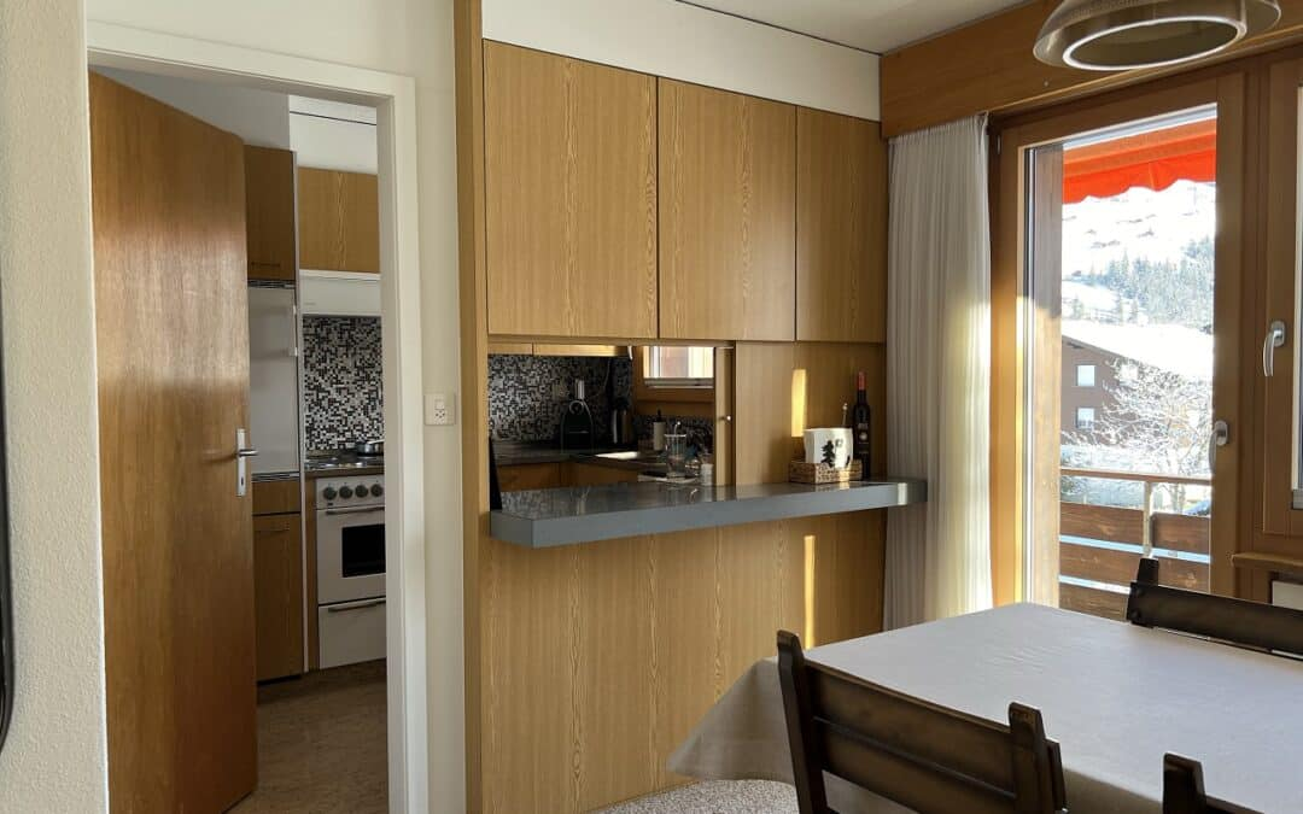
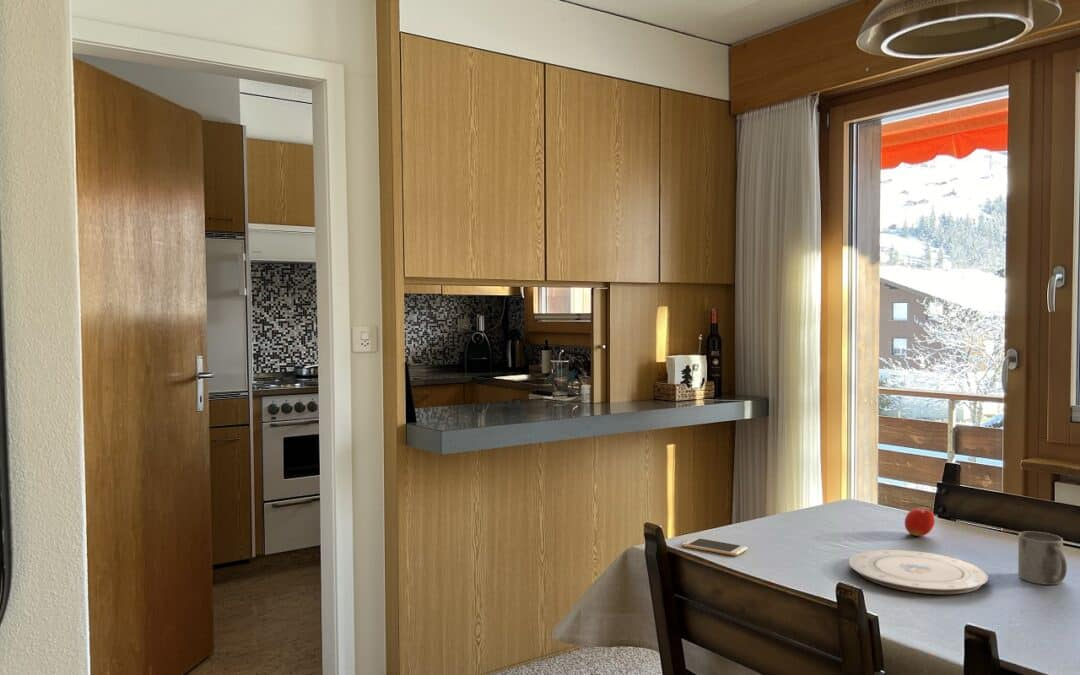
+ smartphone [681,537,748,557]
+ mug [1017,530,1068,586]
+ plate [848,549,990,595]
+ fruit [904,504,936,537]
